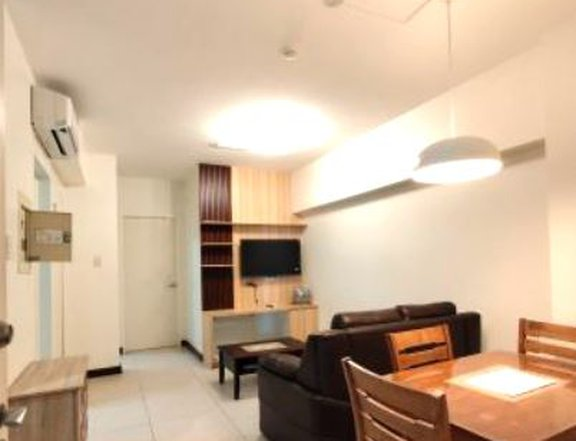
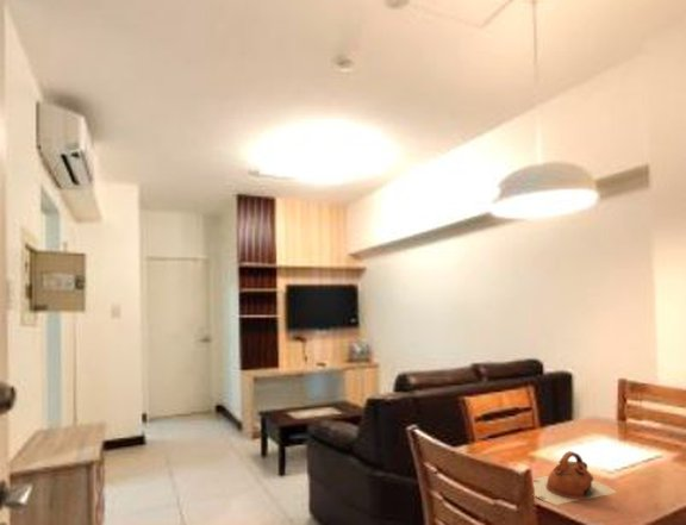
+ teapot [532,450,618,506]
